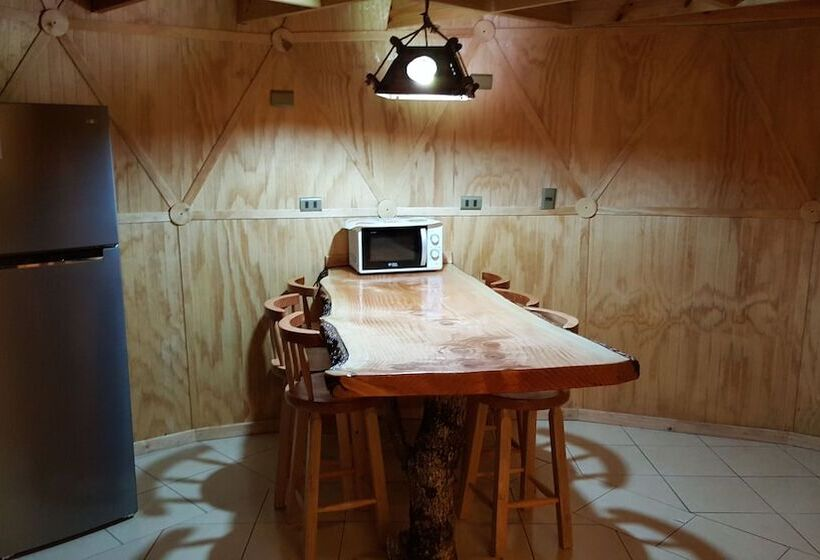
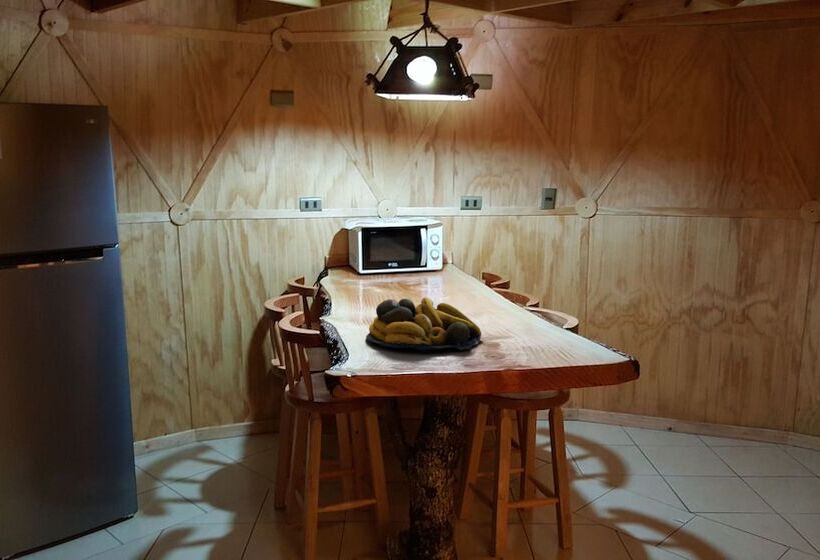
+ fruit bowl [365,296,483,351]
